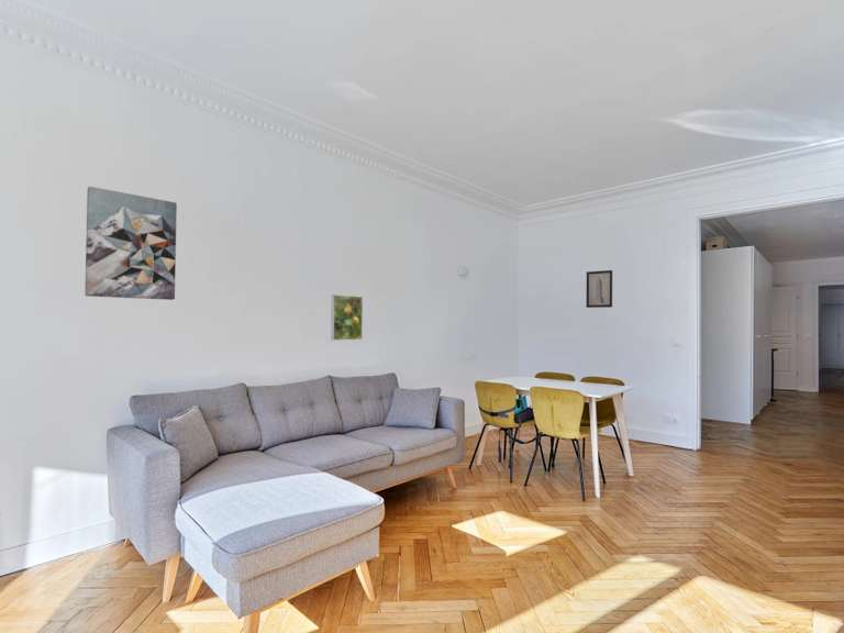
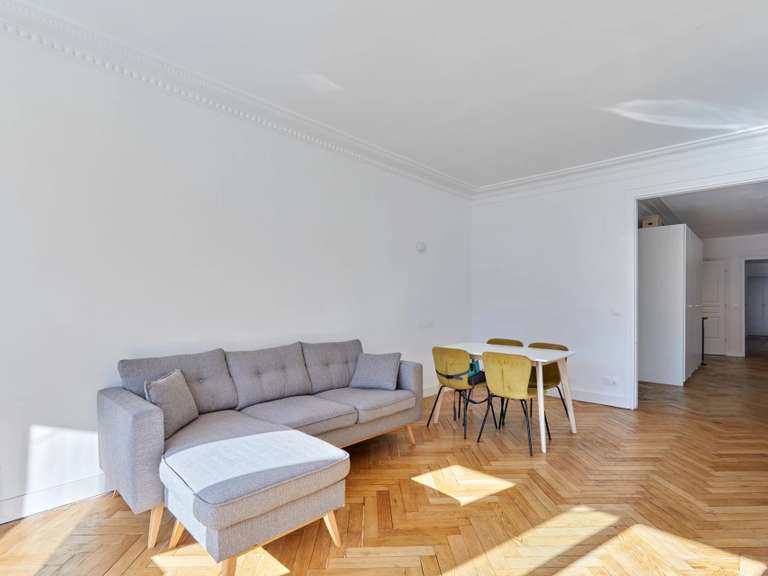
- wall art [585,269,613,309]
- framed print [330,293,364,342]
- wall art [84,186,178,301]
